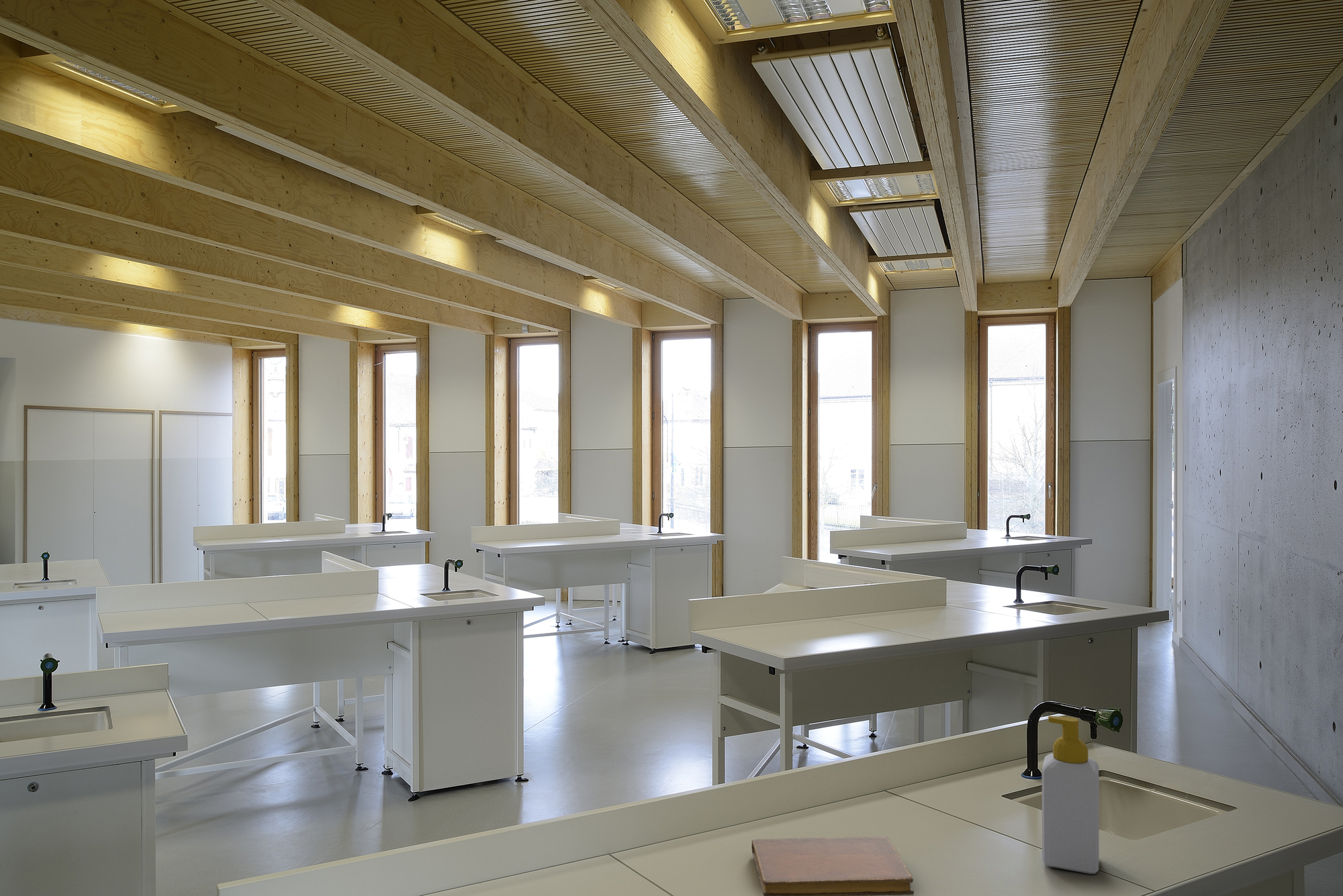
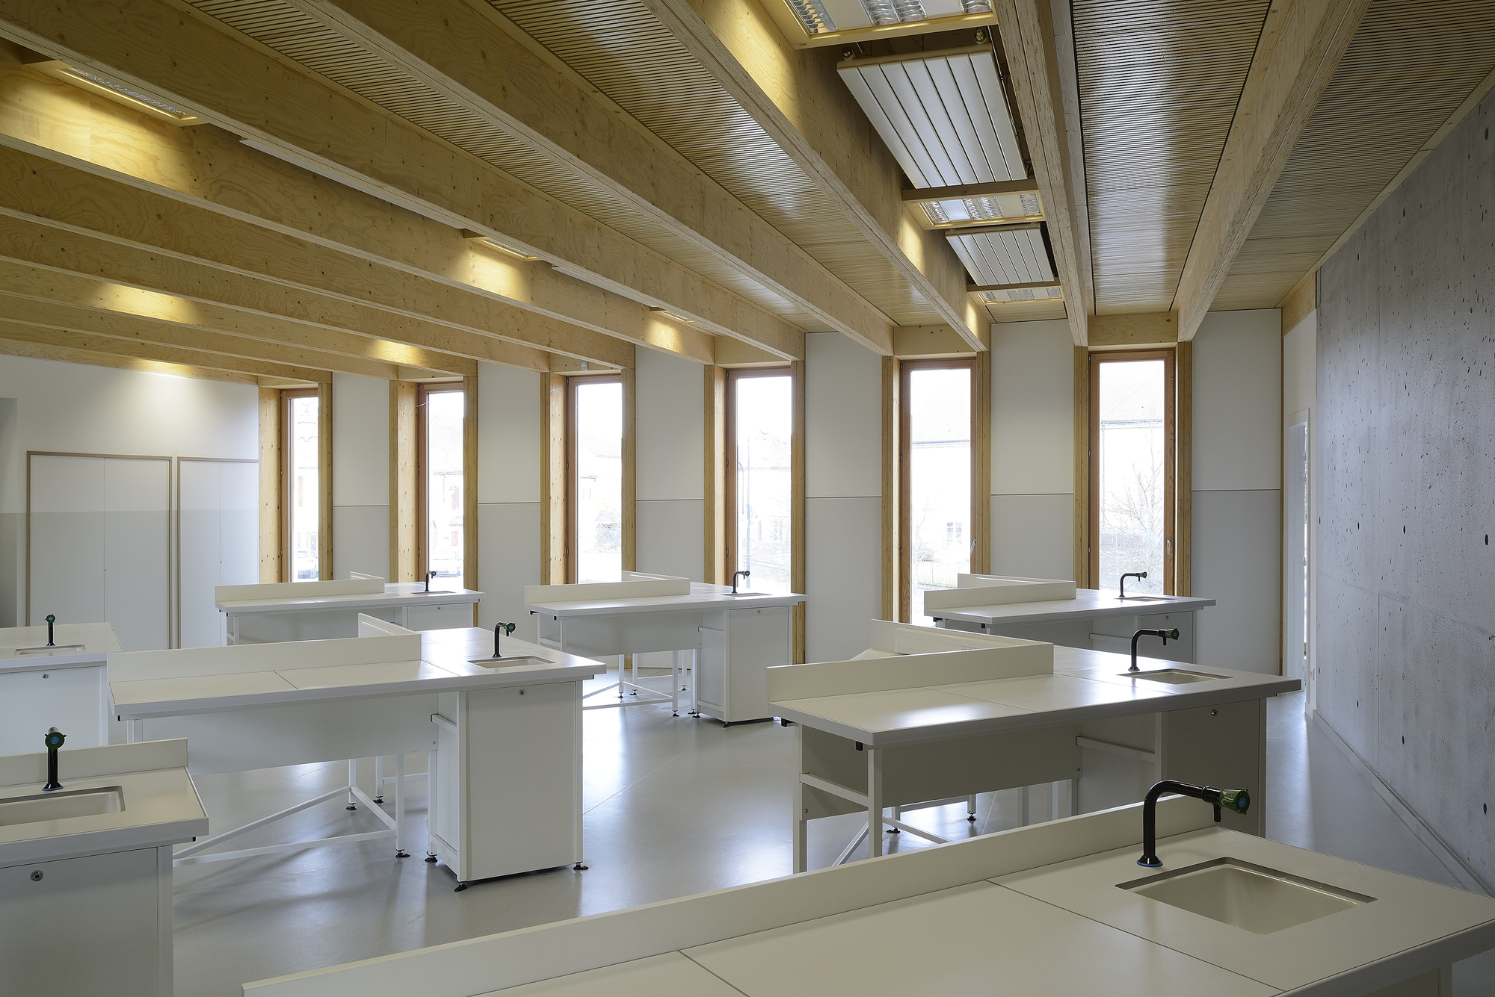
- soap bottle [1041,715,1100,875]
- notebook [751,836,915,896]
